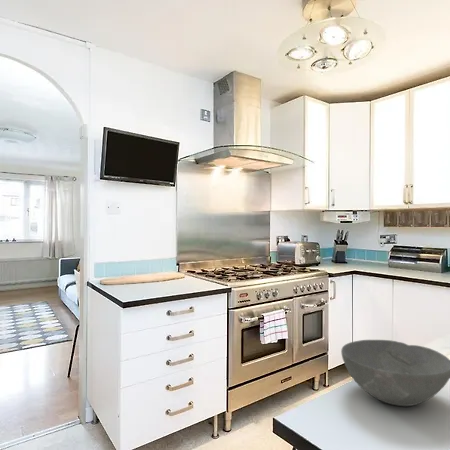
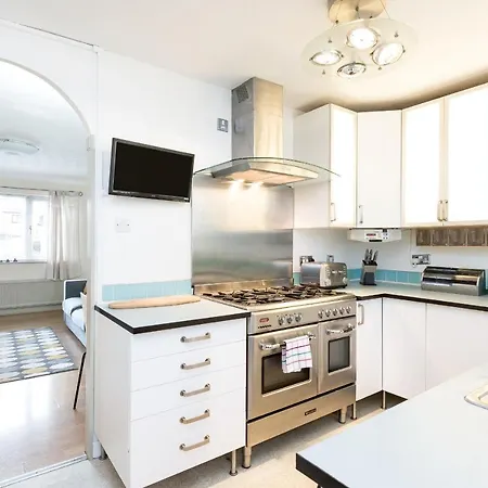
- bowl [340,339,450,407]
